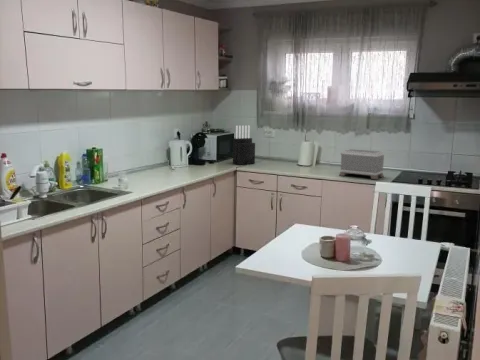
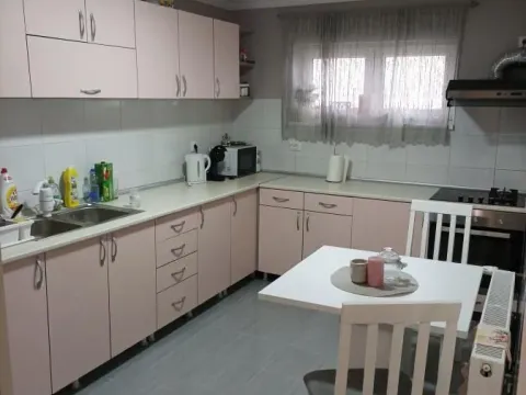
- toaster [338,148,385,180]
- knife block [232,125,256,166]
